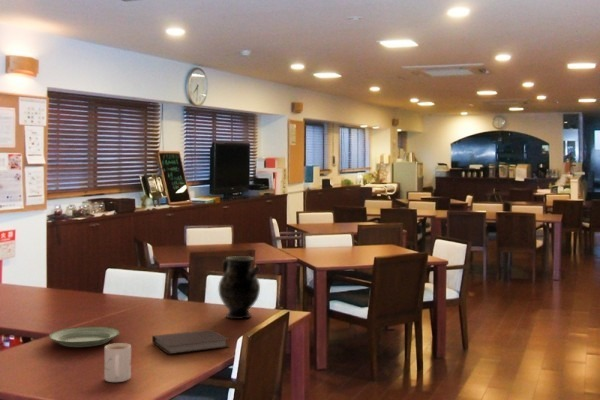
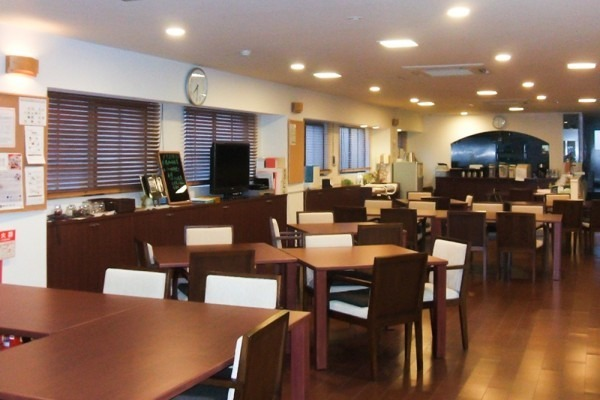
- mug [103,342,132,383]
- plate [48,326,120,348]
- ewer [217,255,261,320]
- notebook [151,329,231,355]
